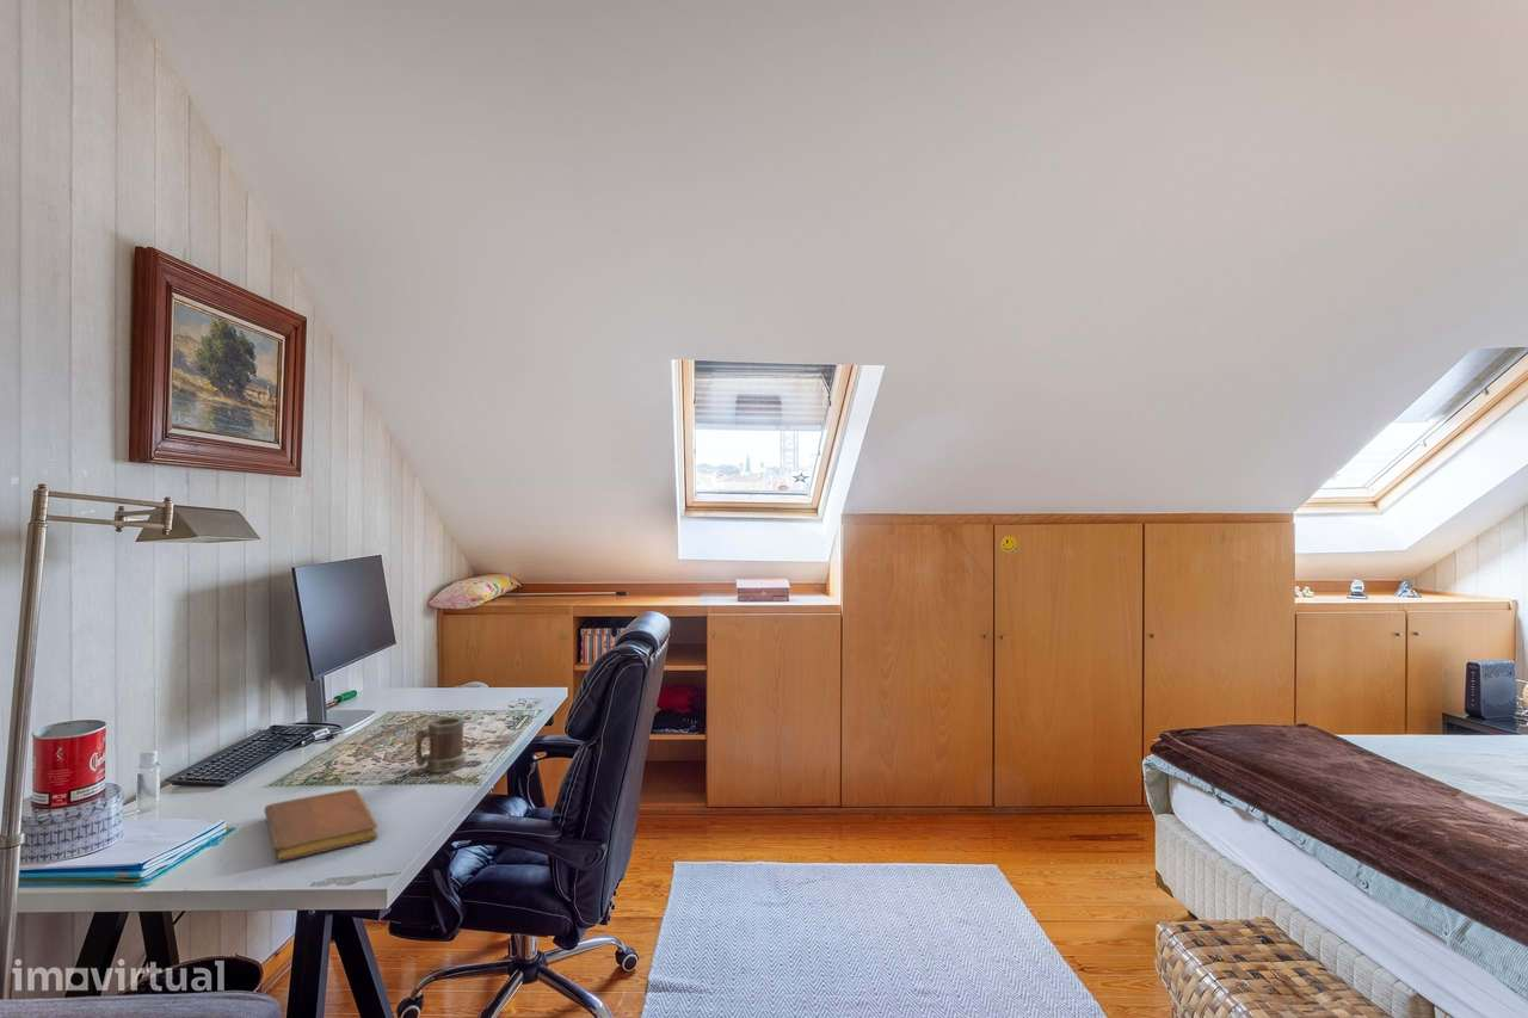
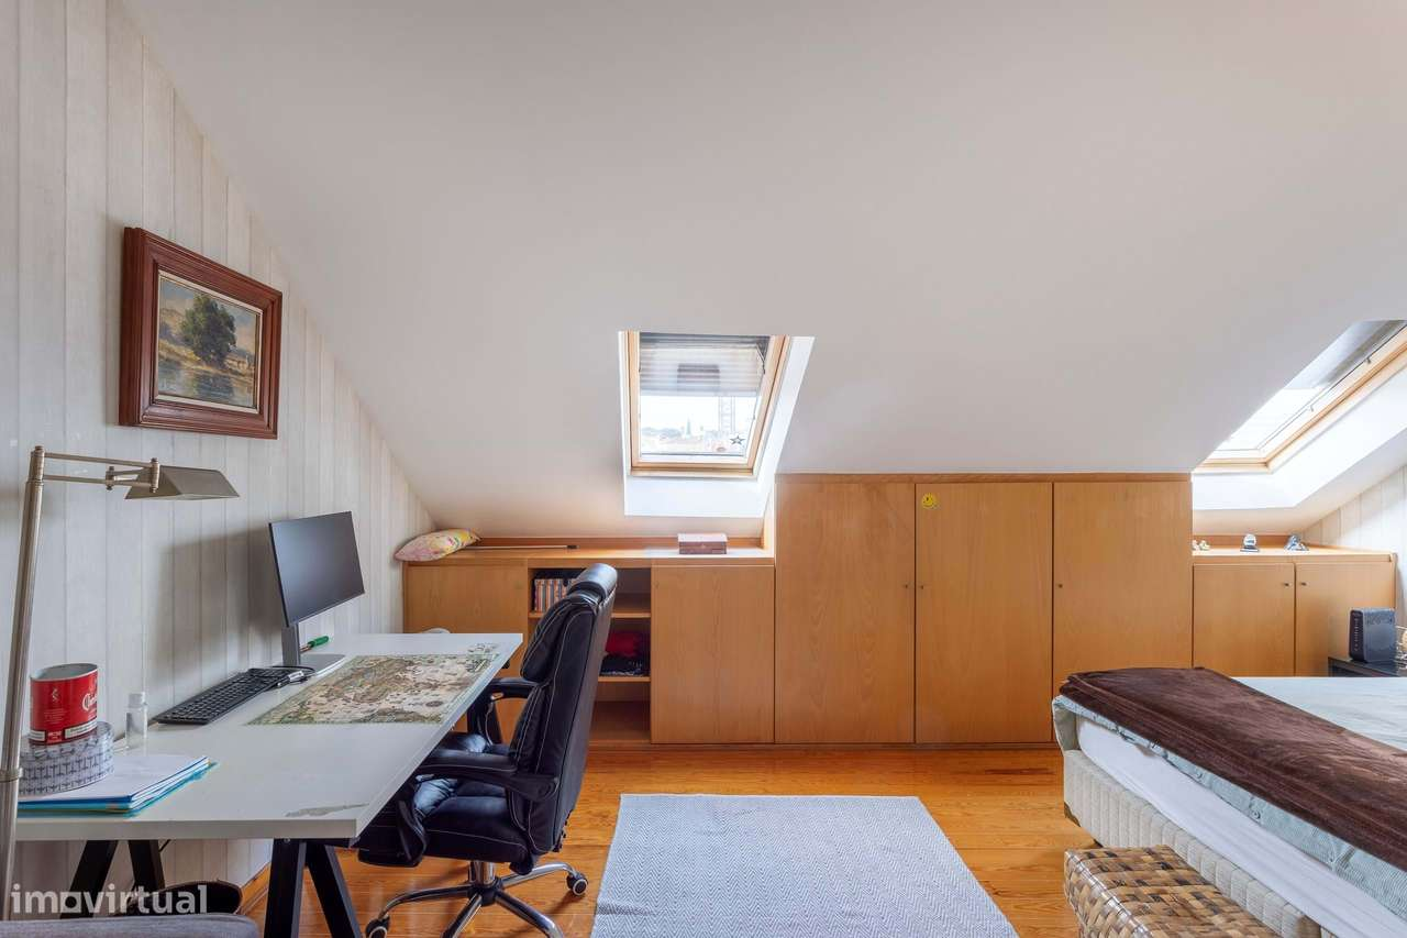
- mug [414,715,467,773]
- notebook [264,788,378,863]
